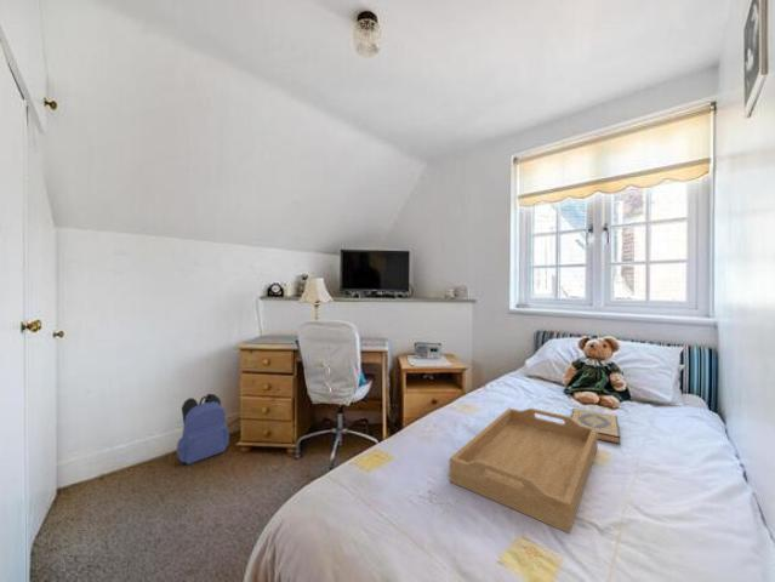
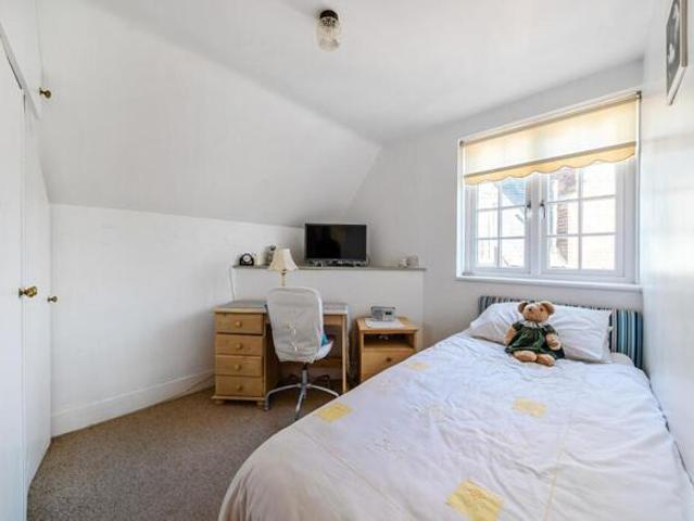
- backpack [176,393,230,466]
- hardback book [570,407,621,446]
- serving tray [449,407,599,535]
